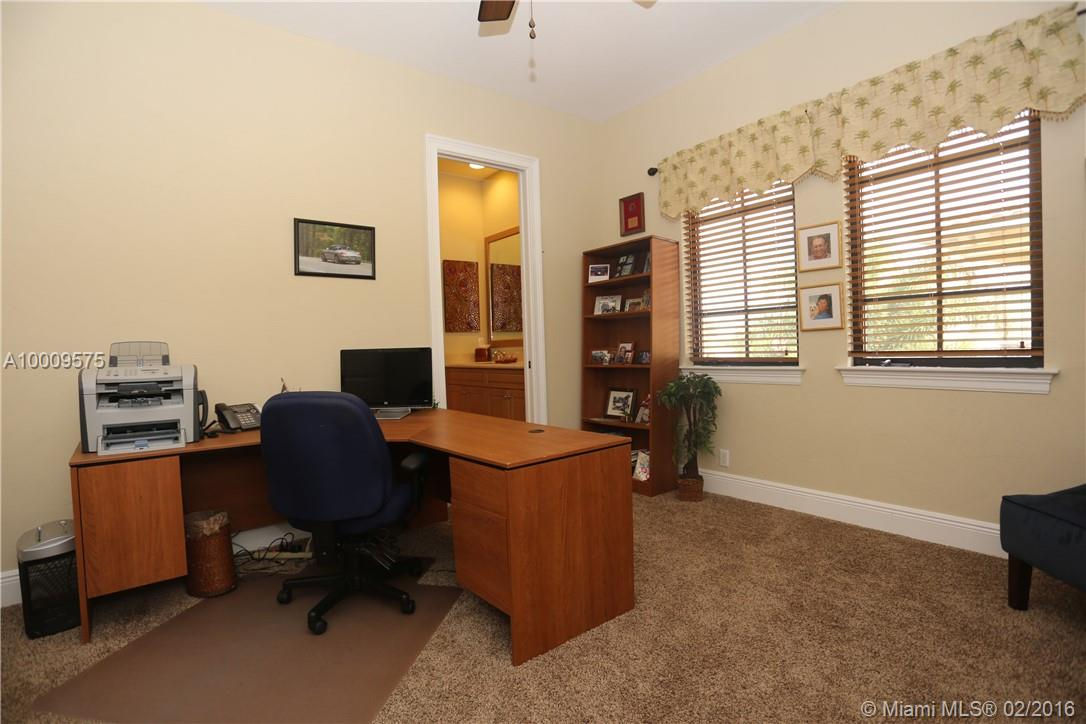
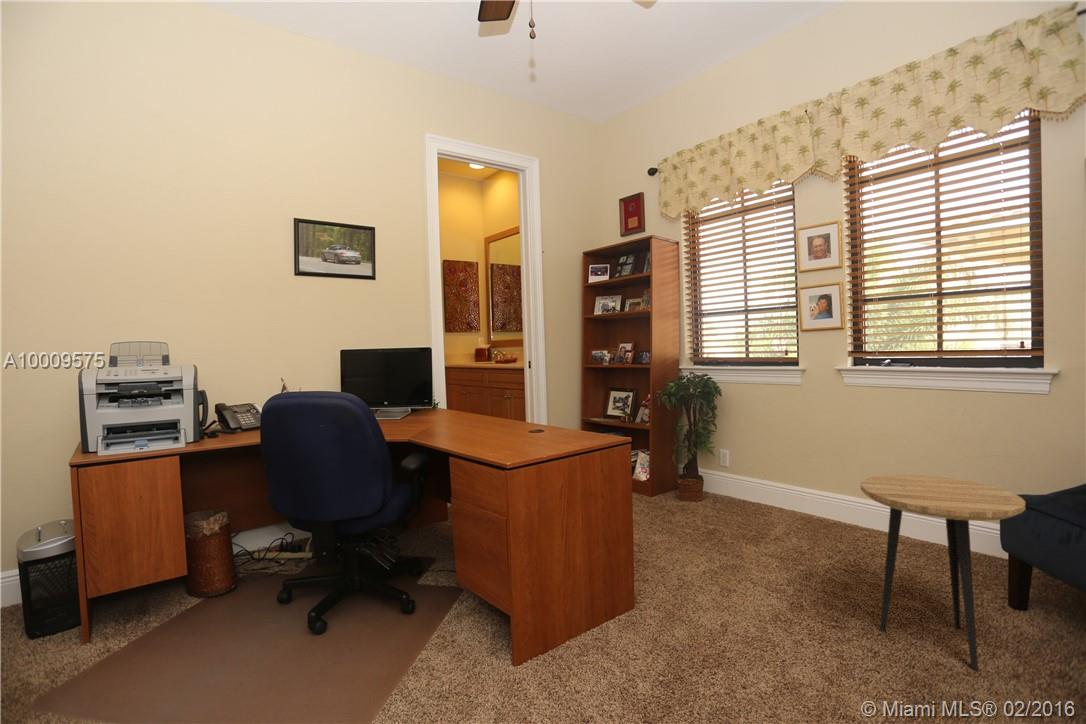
+ side table [860,474,1026,672]
